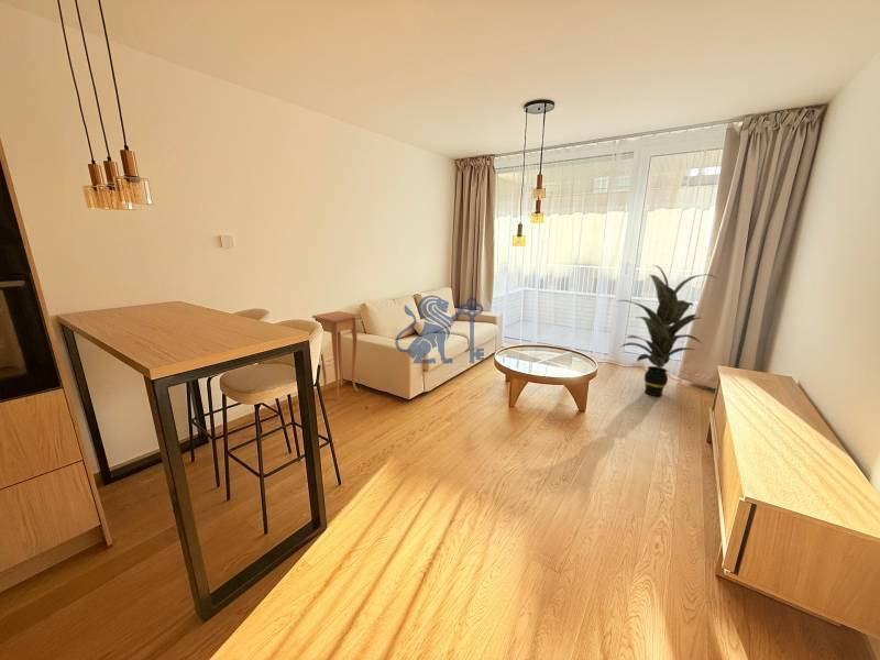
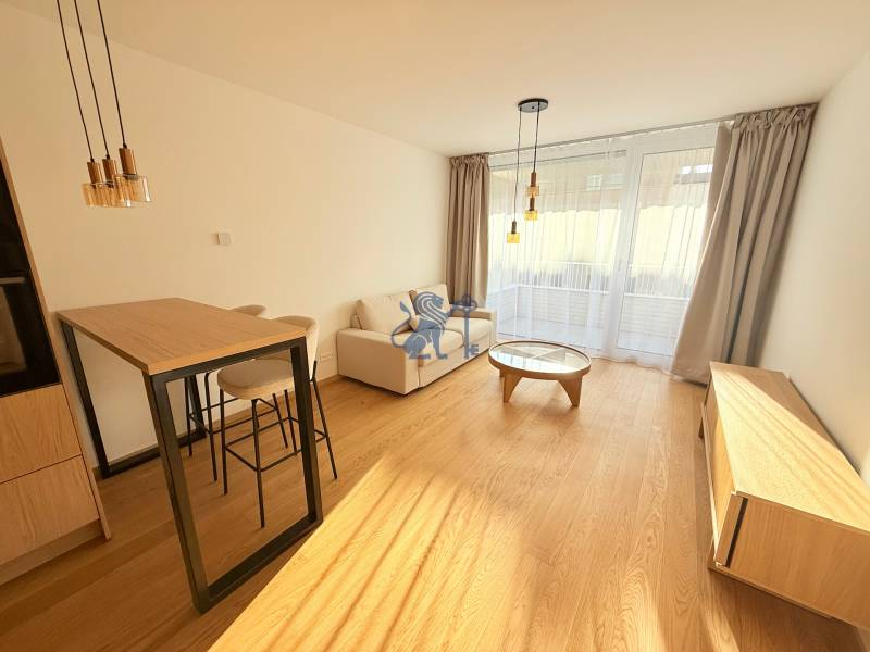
- indoor plant [617,264,716,397]
- side table [311,310,360,400]
